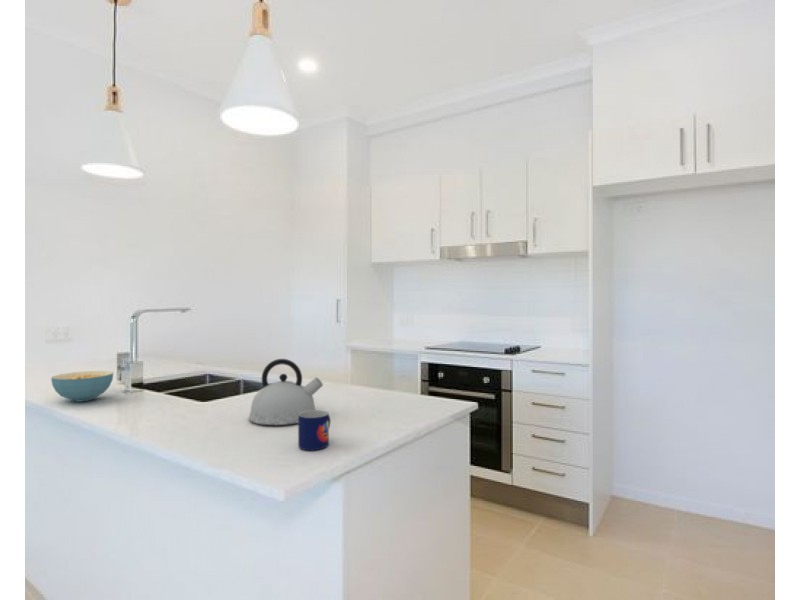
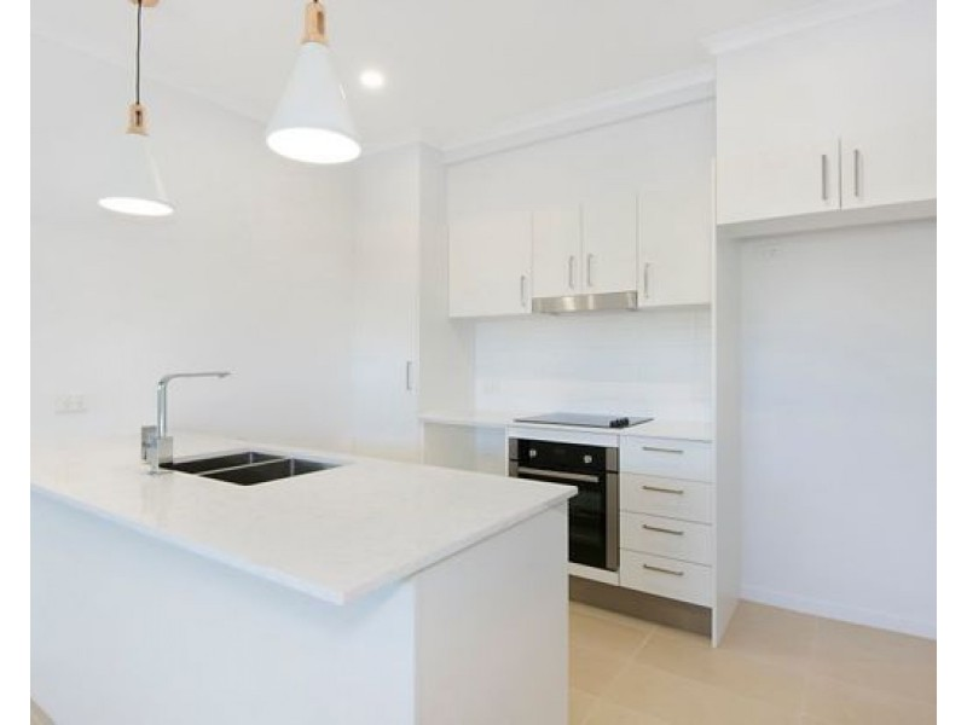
- cereal bowl [50,370,114,403]
- kettle [247,358,324,426]
- mug [297,409,331,451]
